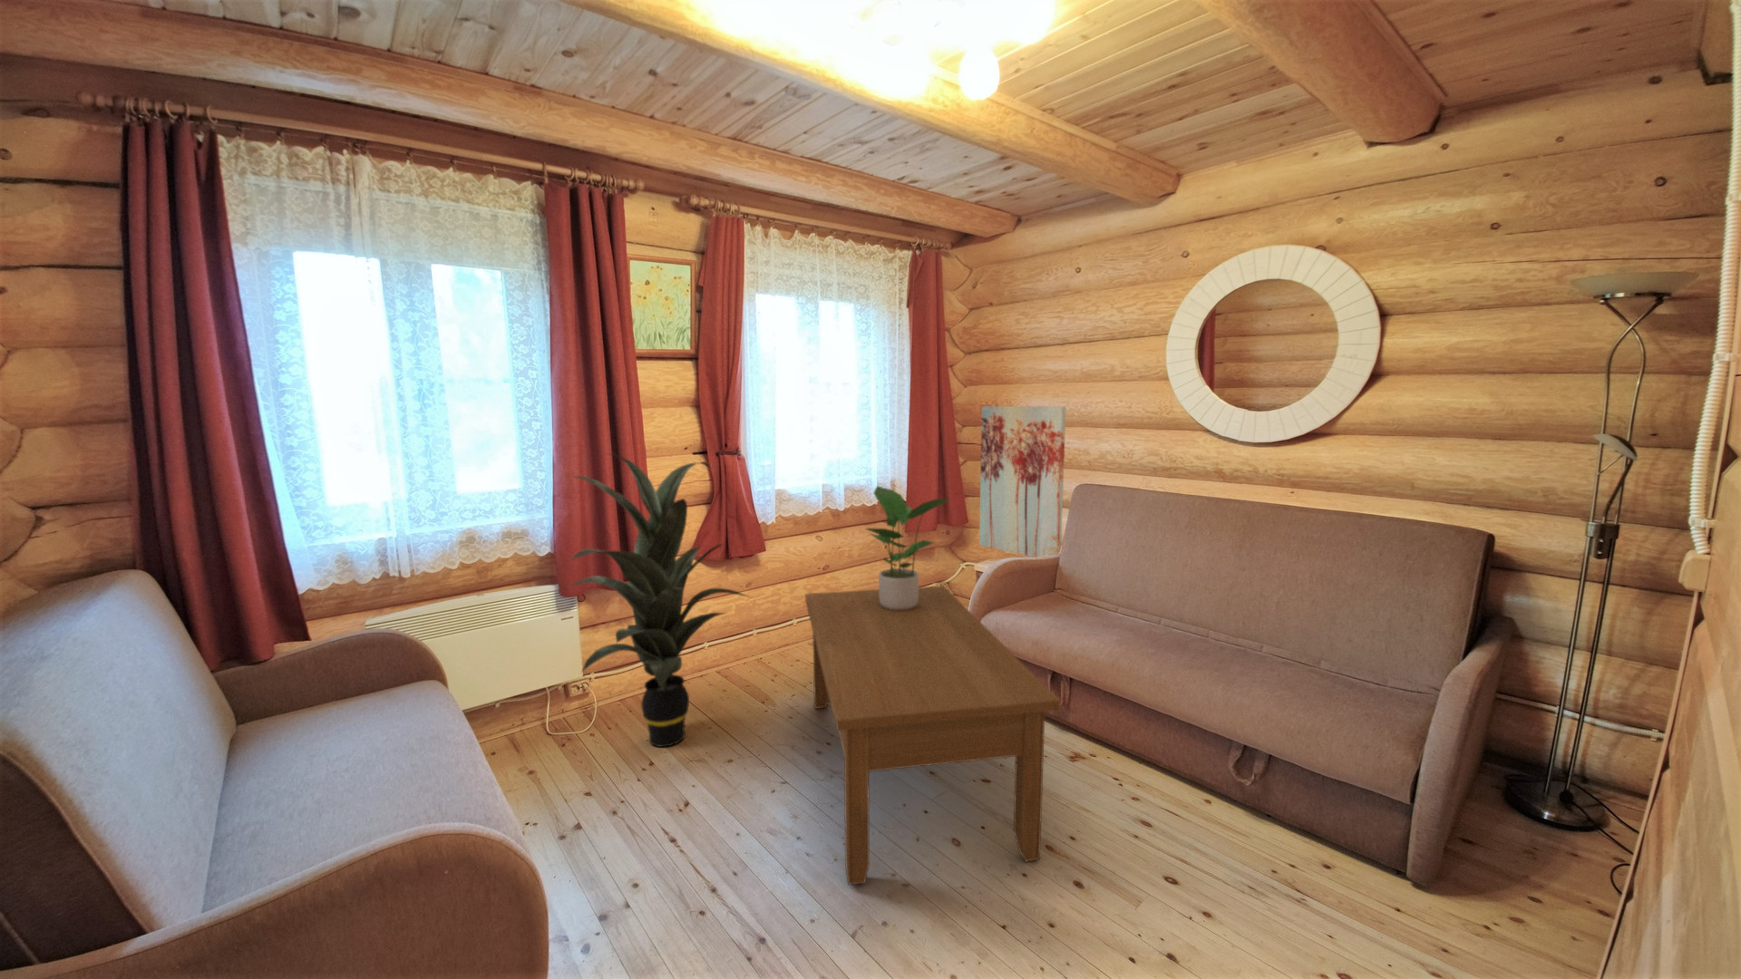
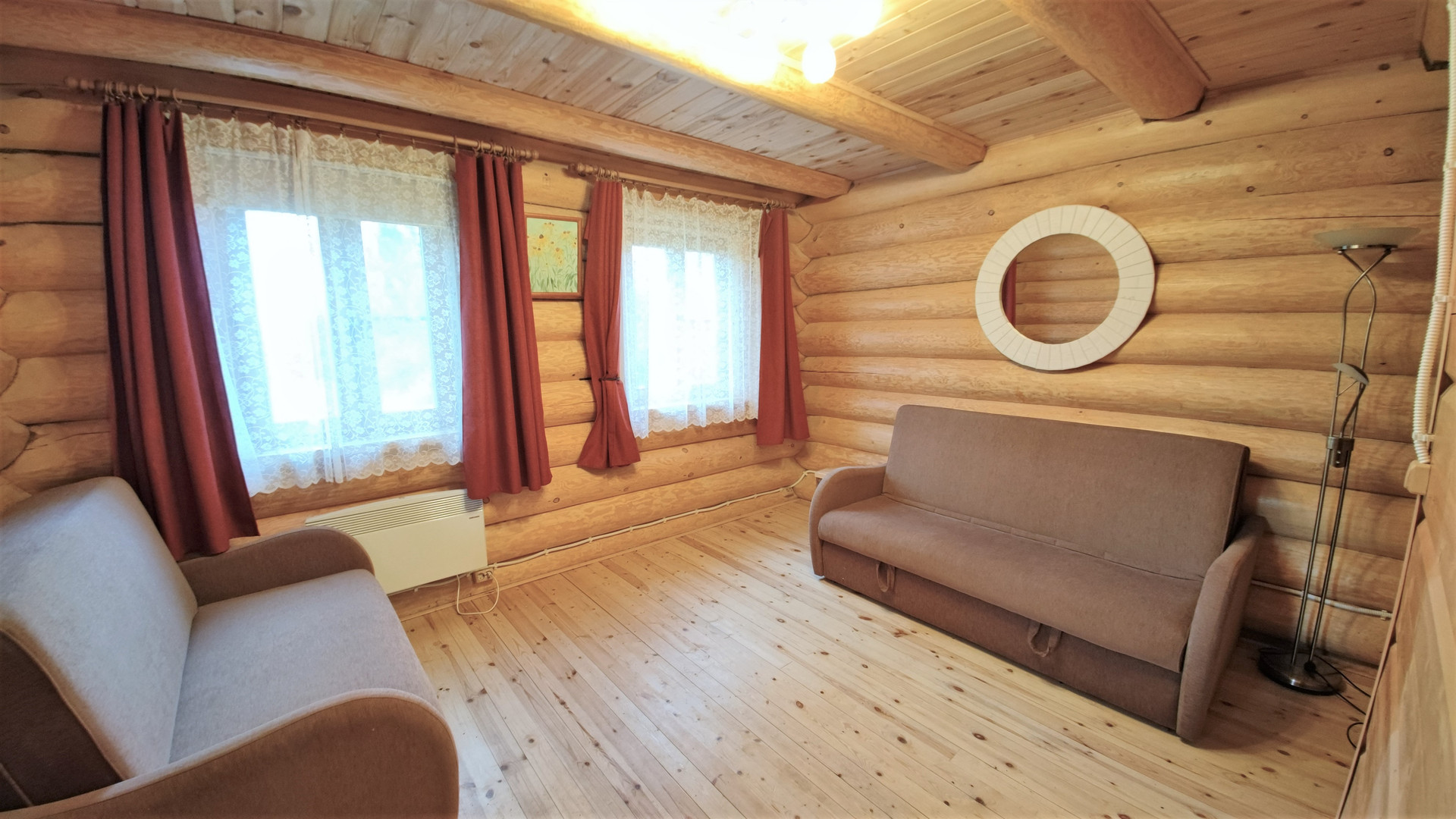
- potted plant [865,485,949,610]
- indoor plant [564,452,752,748]
- wall art [978,405,1068,557]
- coffee table [805,585,1062,887]
